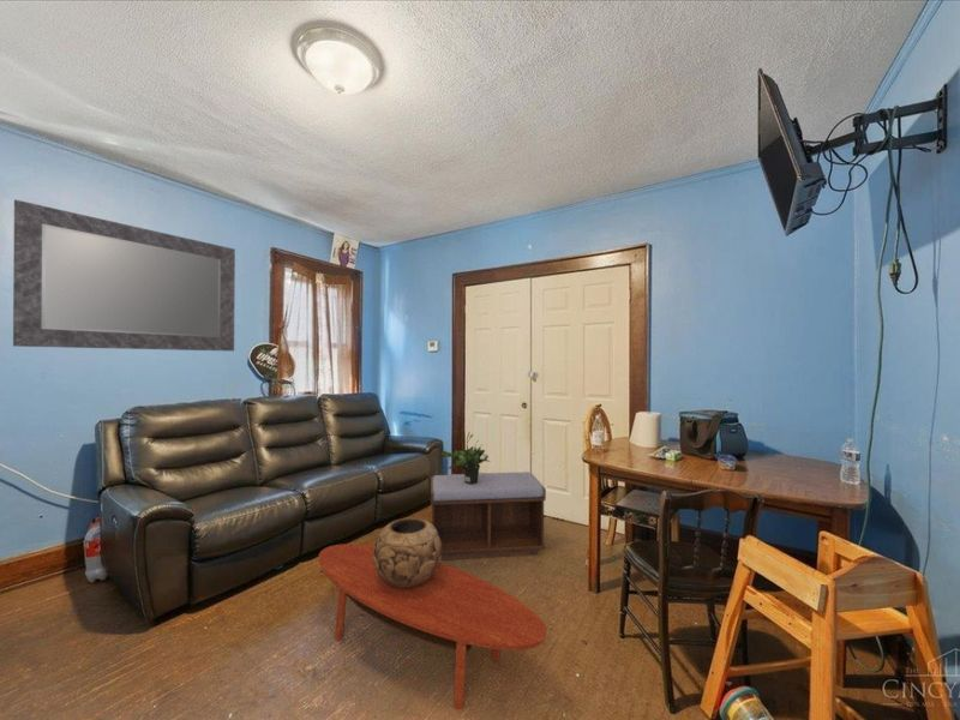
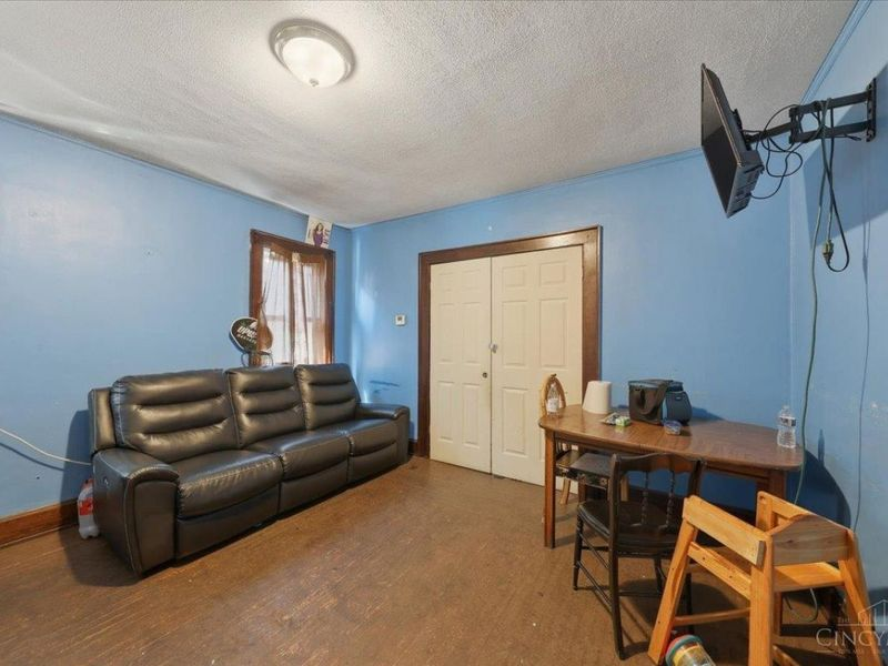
- bench [430,470,547,560]
- coffee table [318,542,548,712]
- decorative bowl [373,517,442,588]
- mirror [12,198,236,353]
- potted plant [440,431,492,485]
